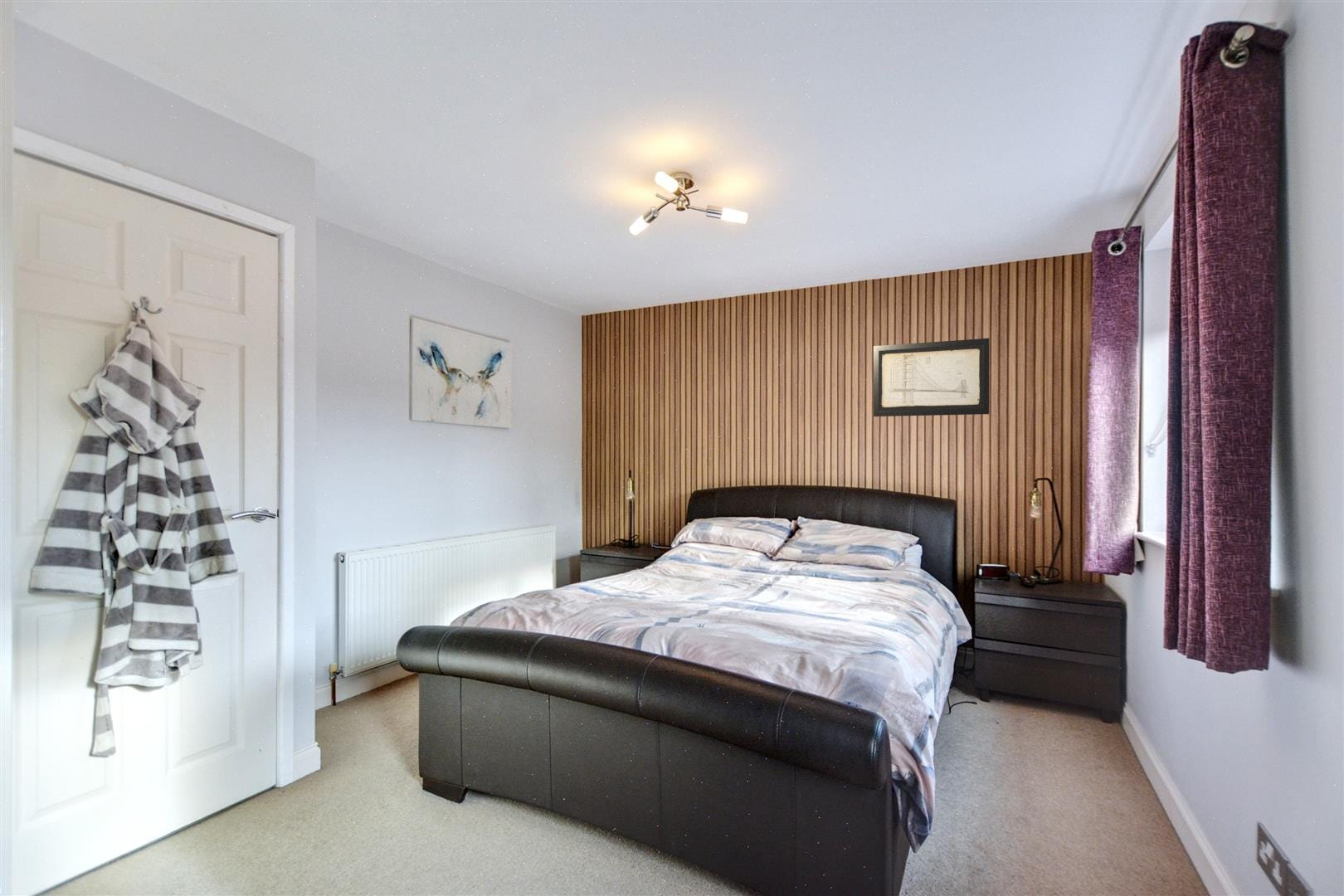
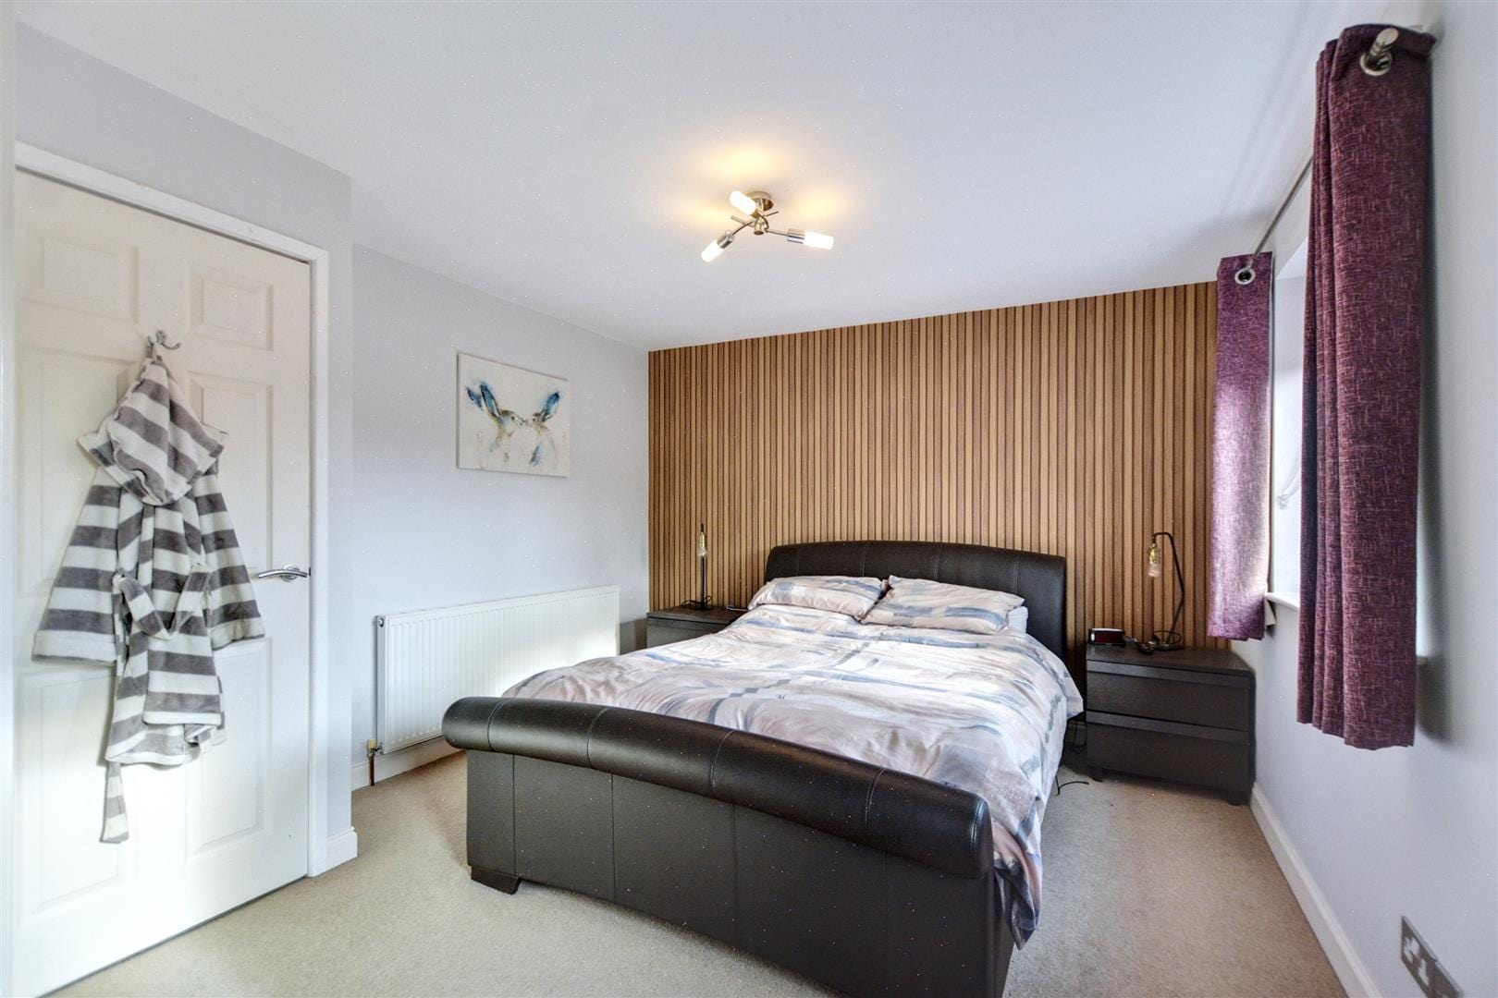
- wall art [873,338,991,417]
